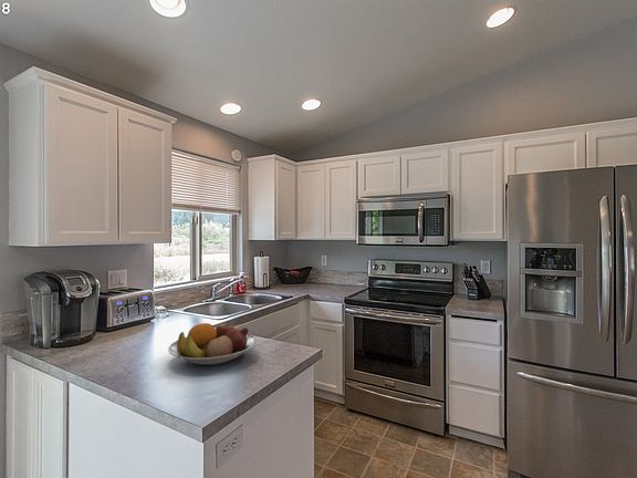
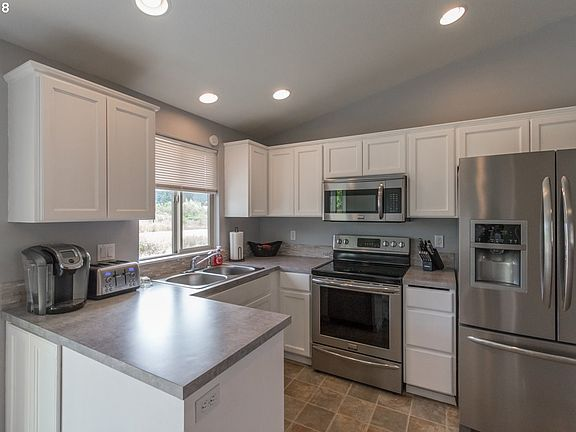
- fruit bowl [167,322,258,366]
